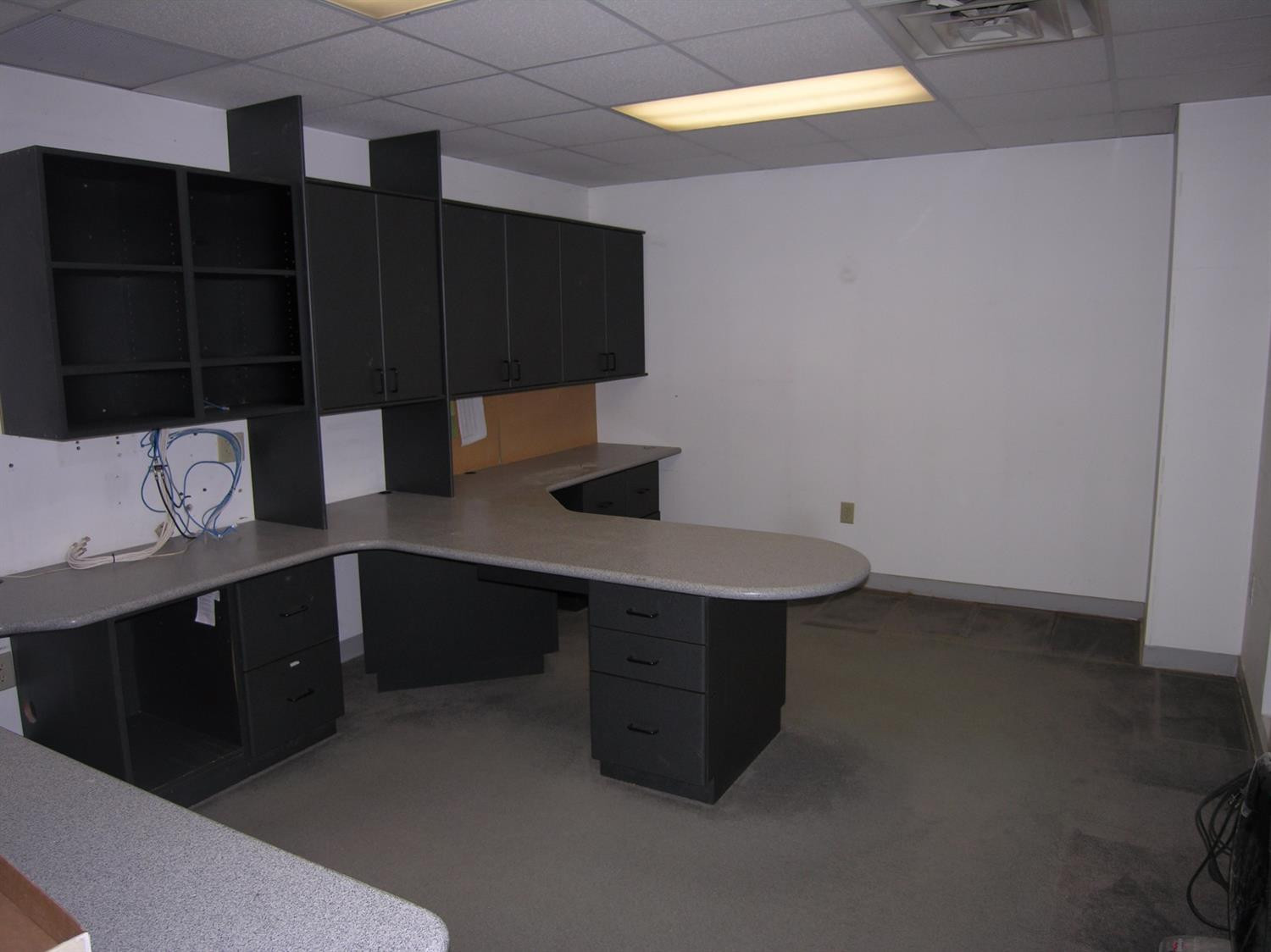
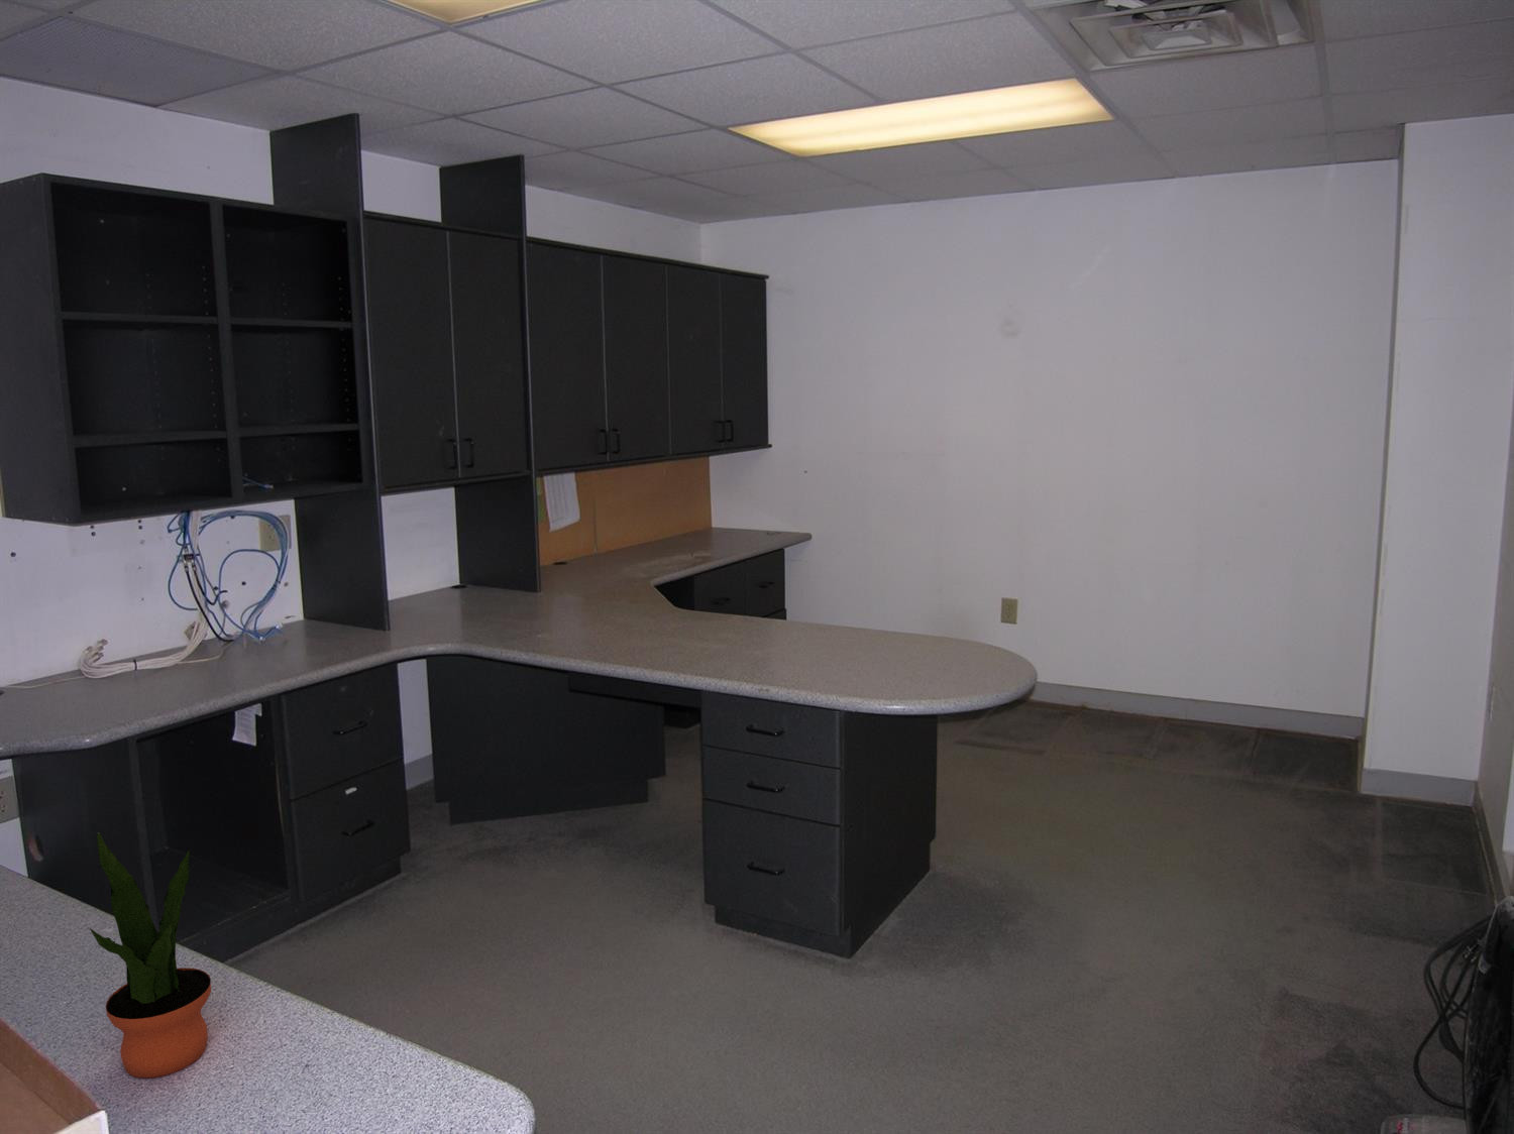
+ potted plant [89,831,212,1078]
